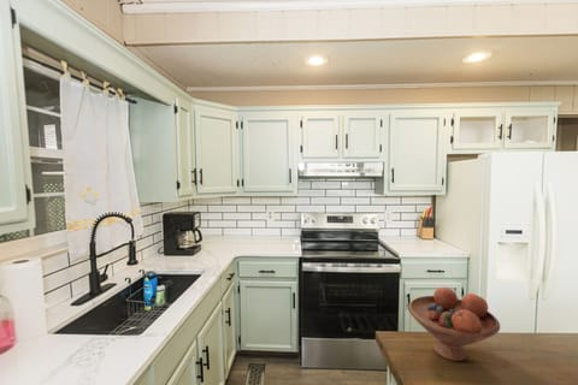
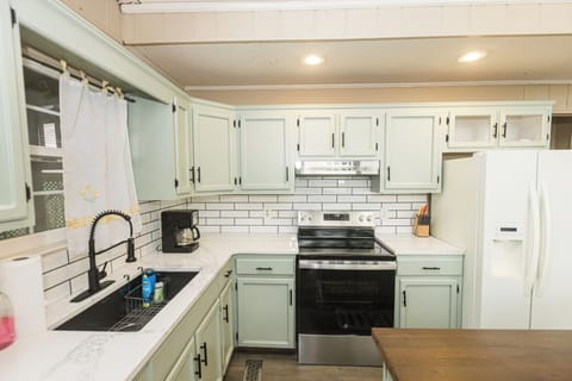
- fruit bowl [407,286,501,362]
